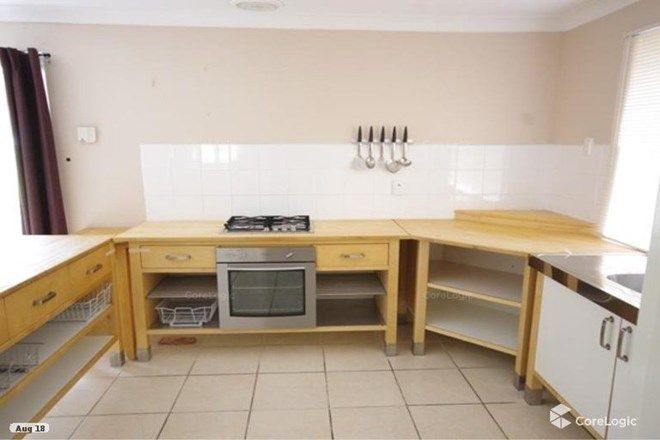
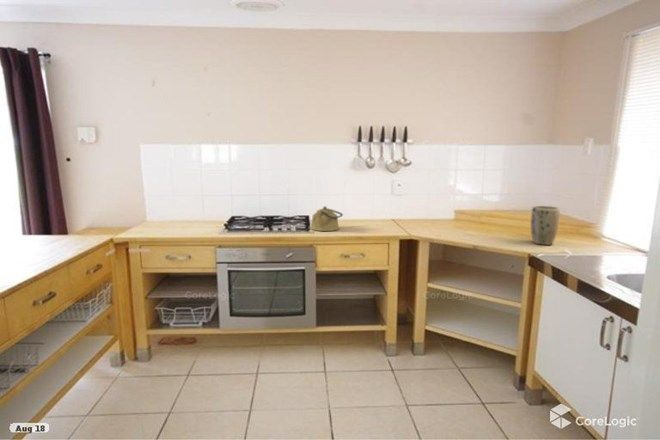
+ plant pot [530,205,560,246]
+ kettle [310,205,344,232]
